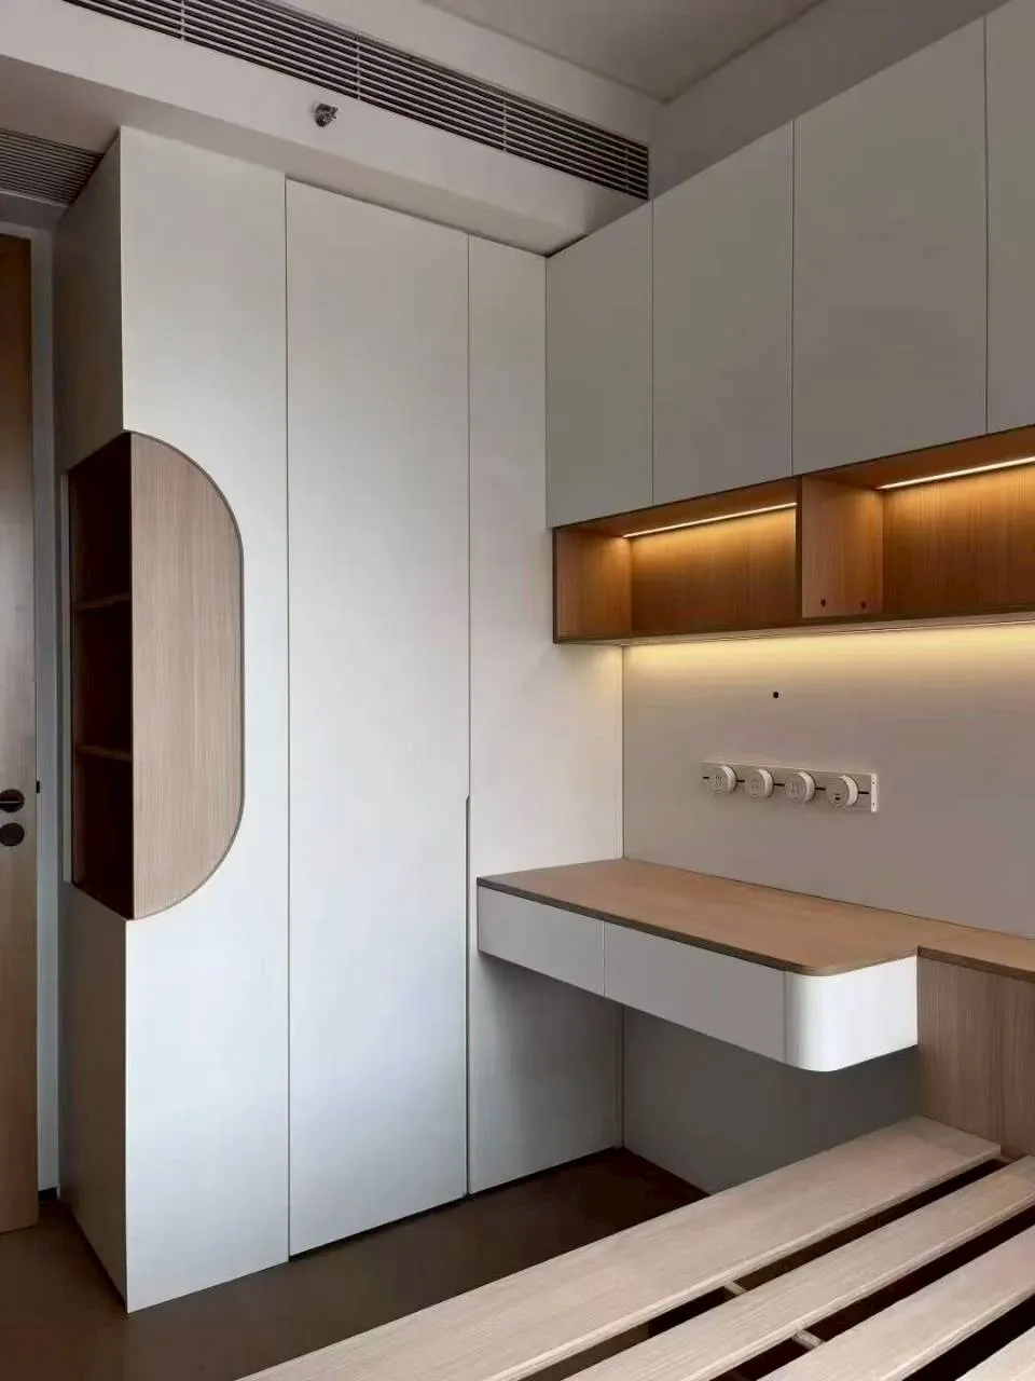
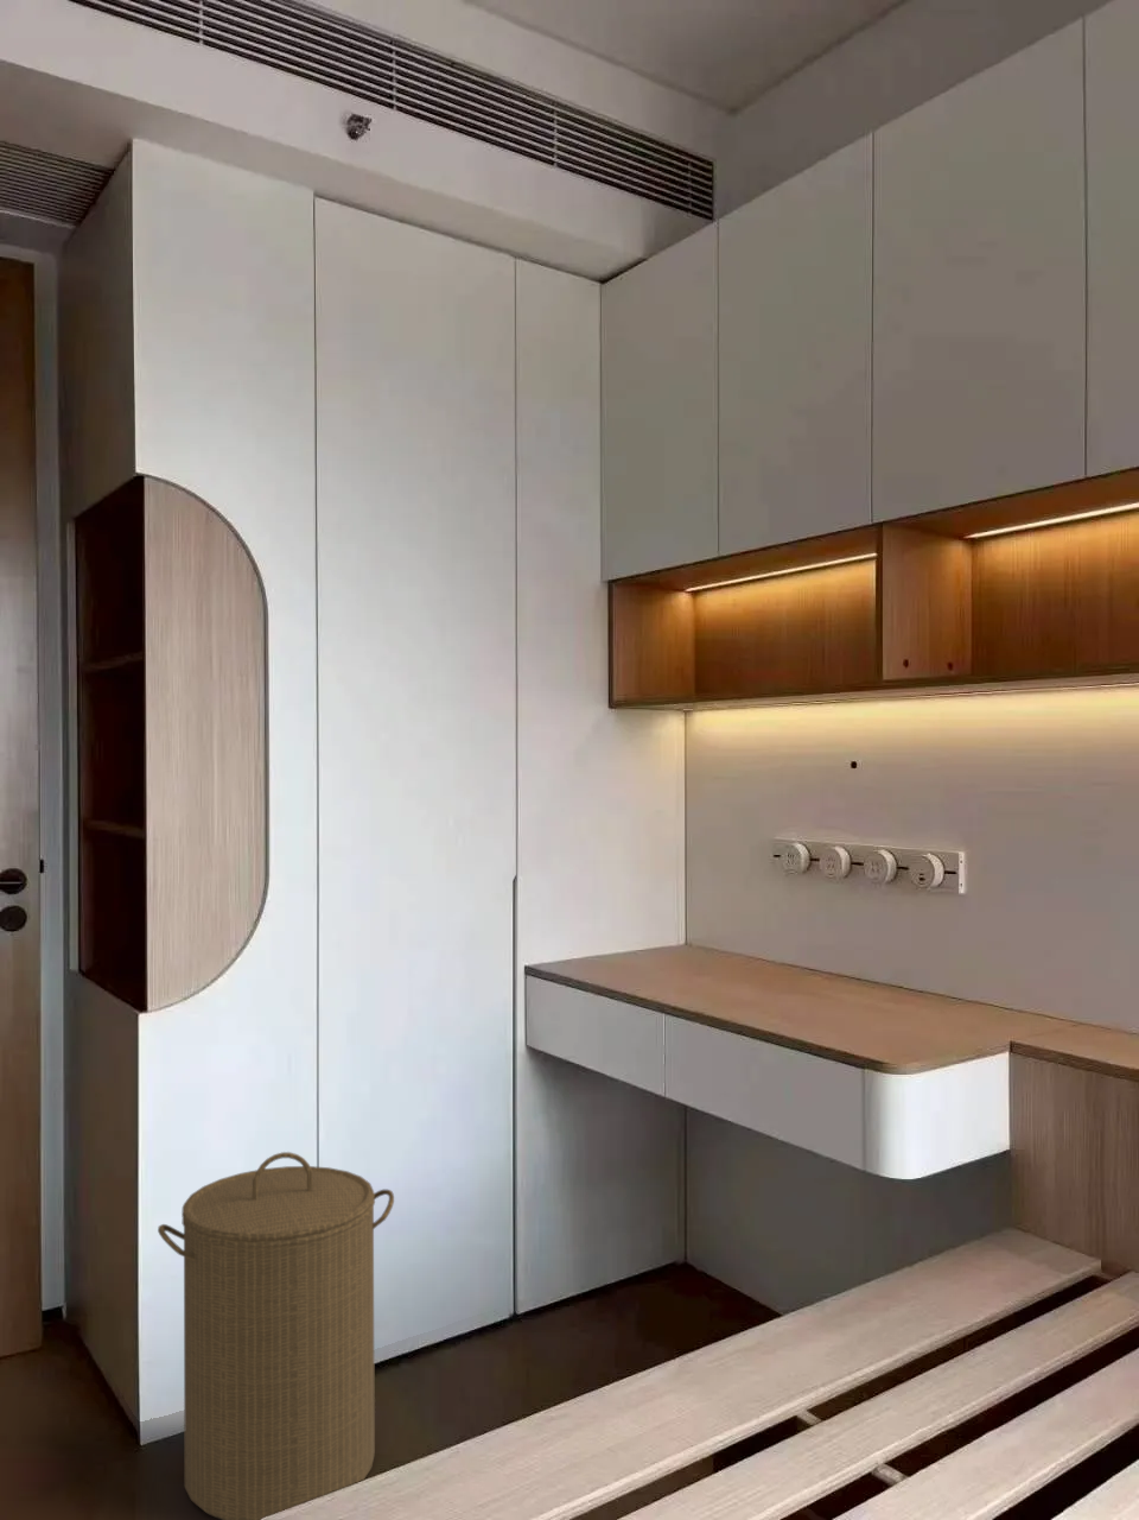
+ laundry hamper [157,1150,395,1520]
